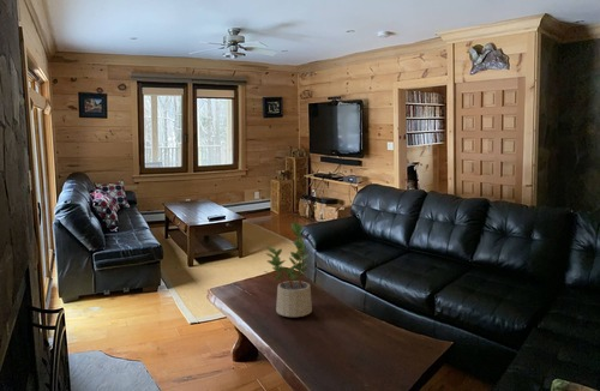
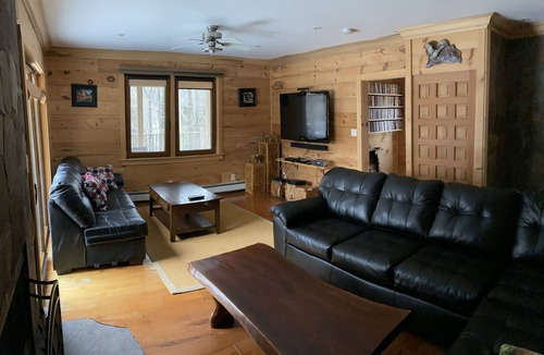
- potted plant [263,221,313,318]
